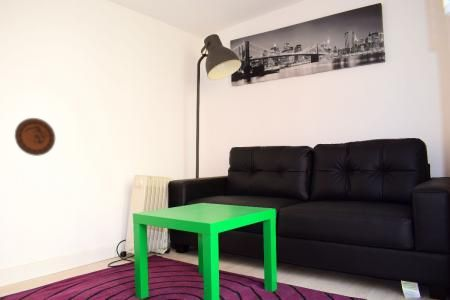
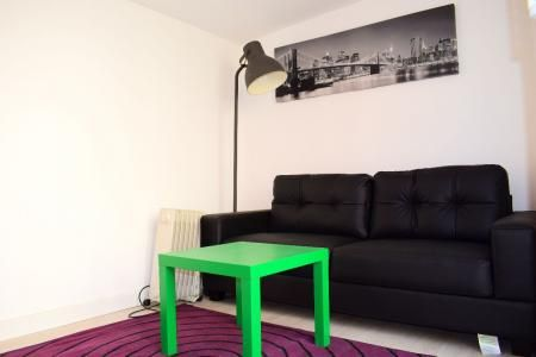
- decorative plate [14,117,56,157]
